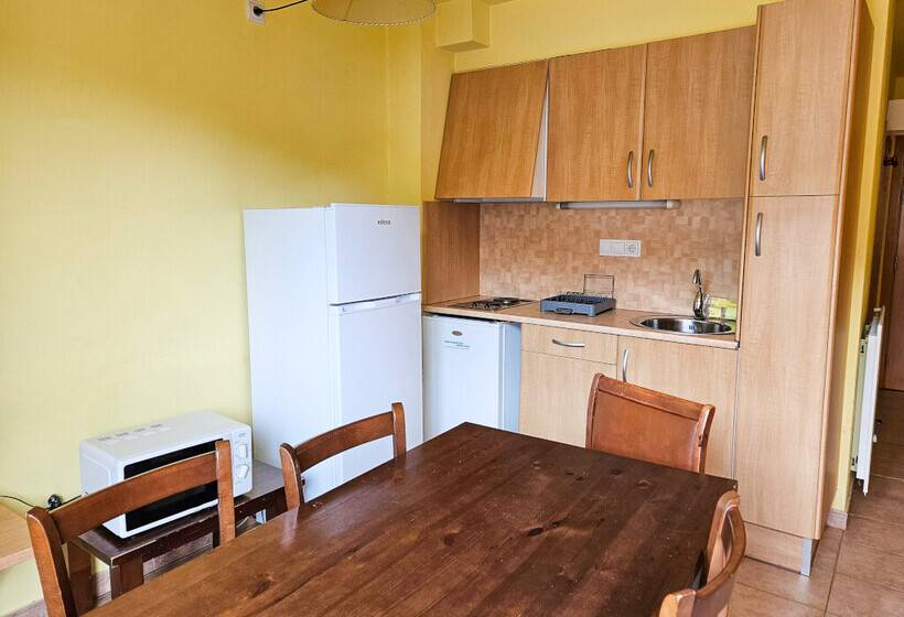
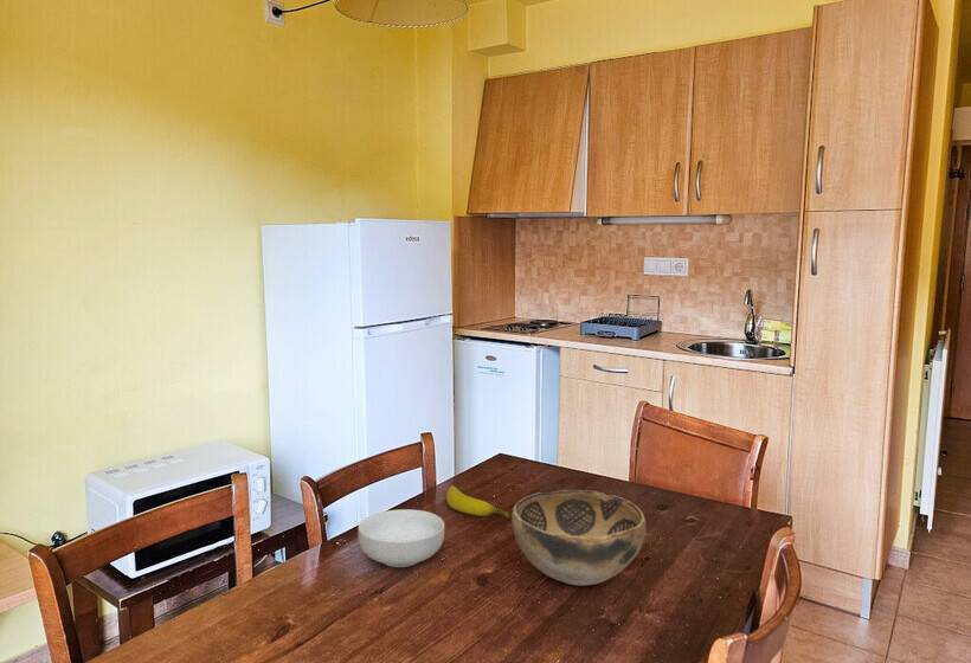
+ banana [445,484,512,521]
+ cereal bowl [356,508,445,568]
+ decorative bowl [510,489,648,587]
